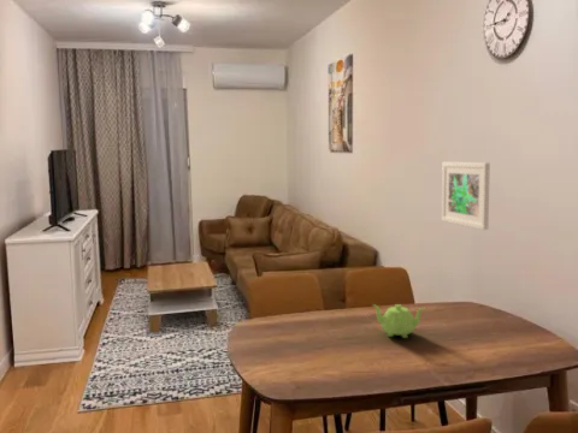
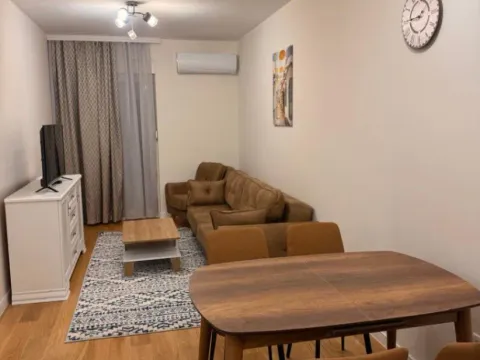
- teapot [371,303,425,339]
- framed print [441,161,491,231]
